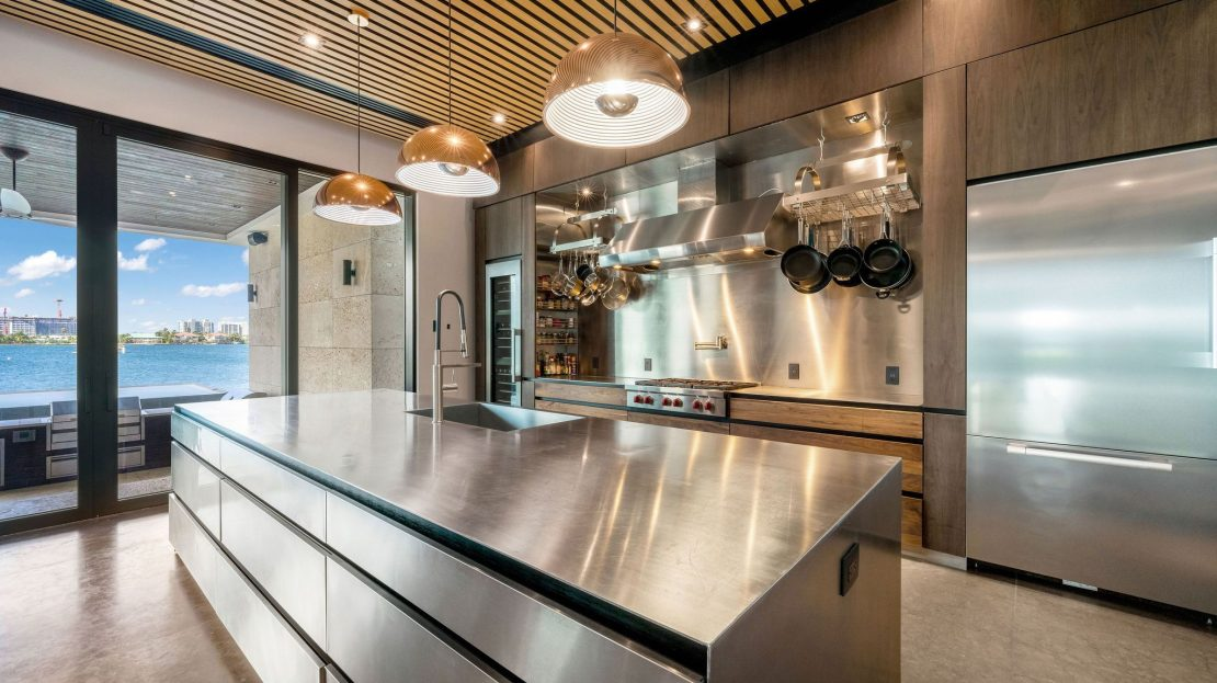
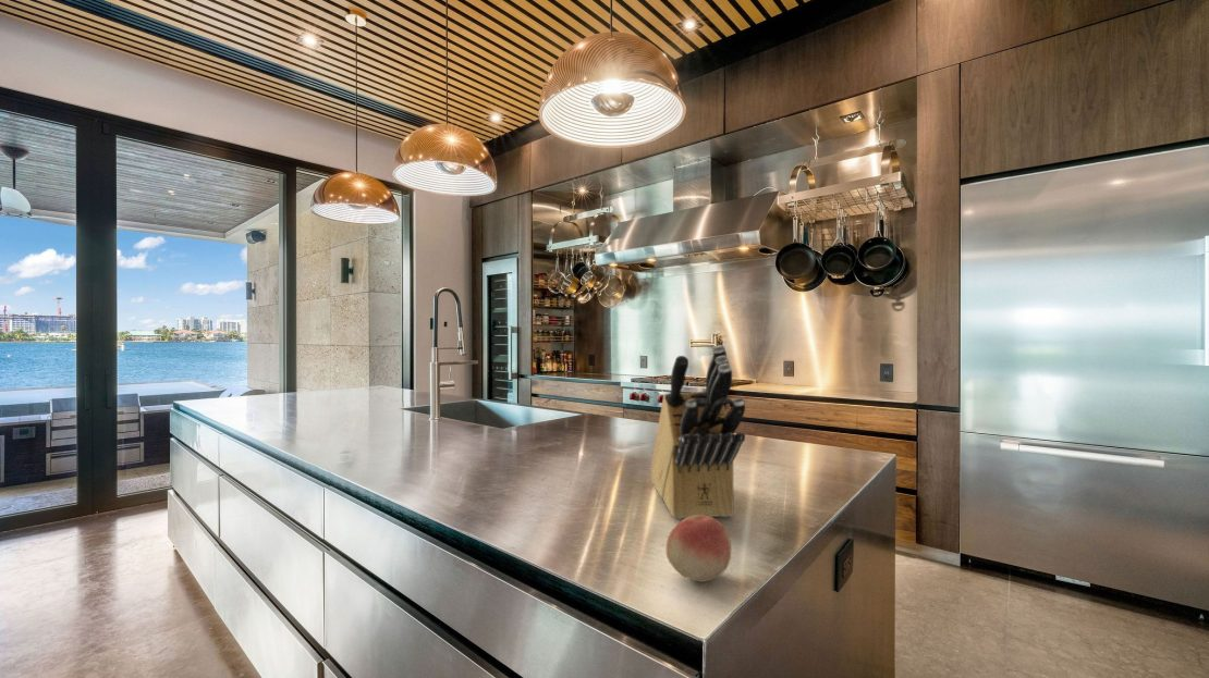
+ fruit [665,515,732,583]
+ knife block [649,344,746,520]
